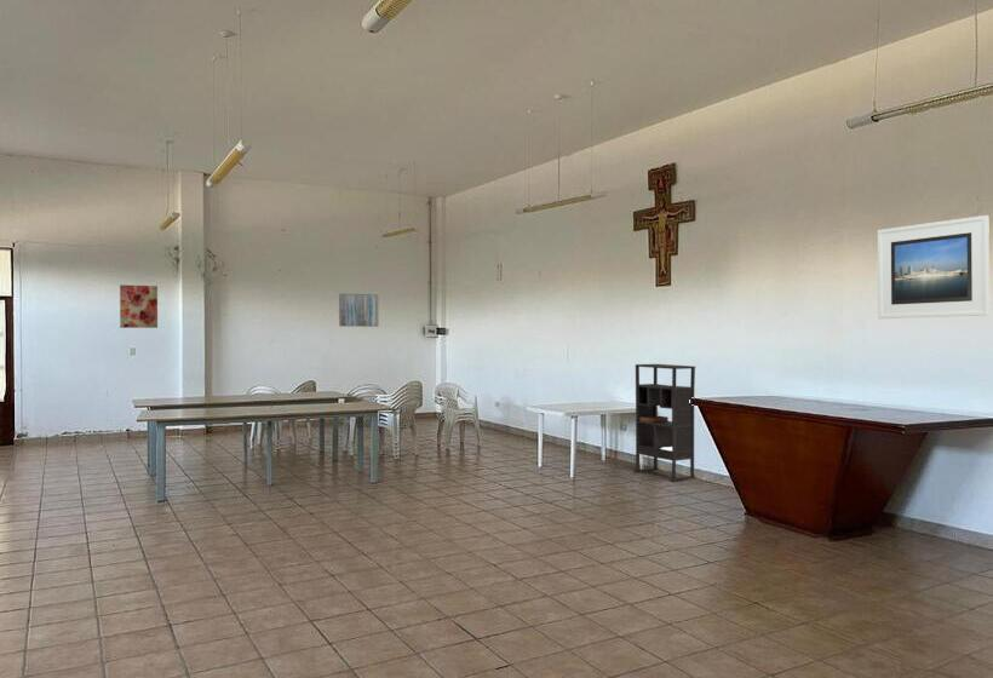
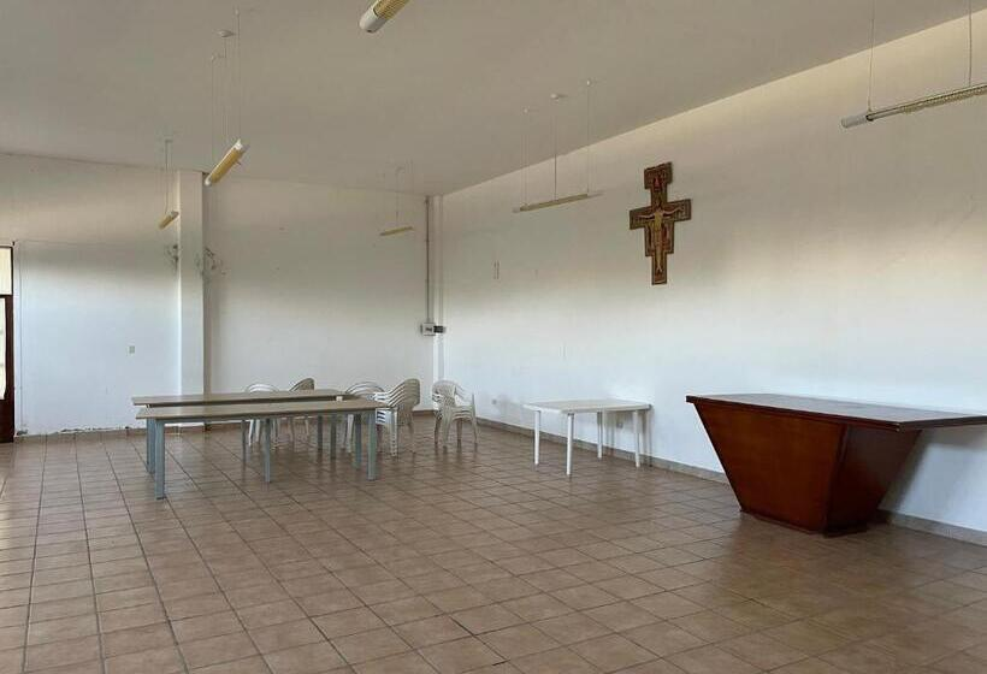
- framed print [877,214,991,320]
- wall art [338,293,379,328]
- wall art [119,283,159,329]
- bookshelf [633,363,696,482]
